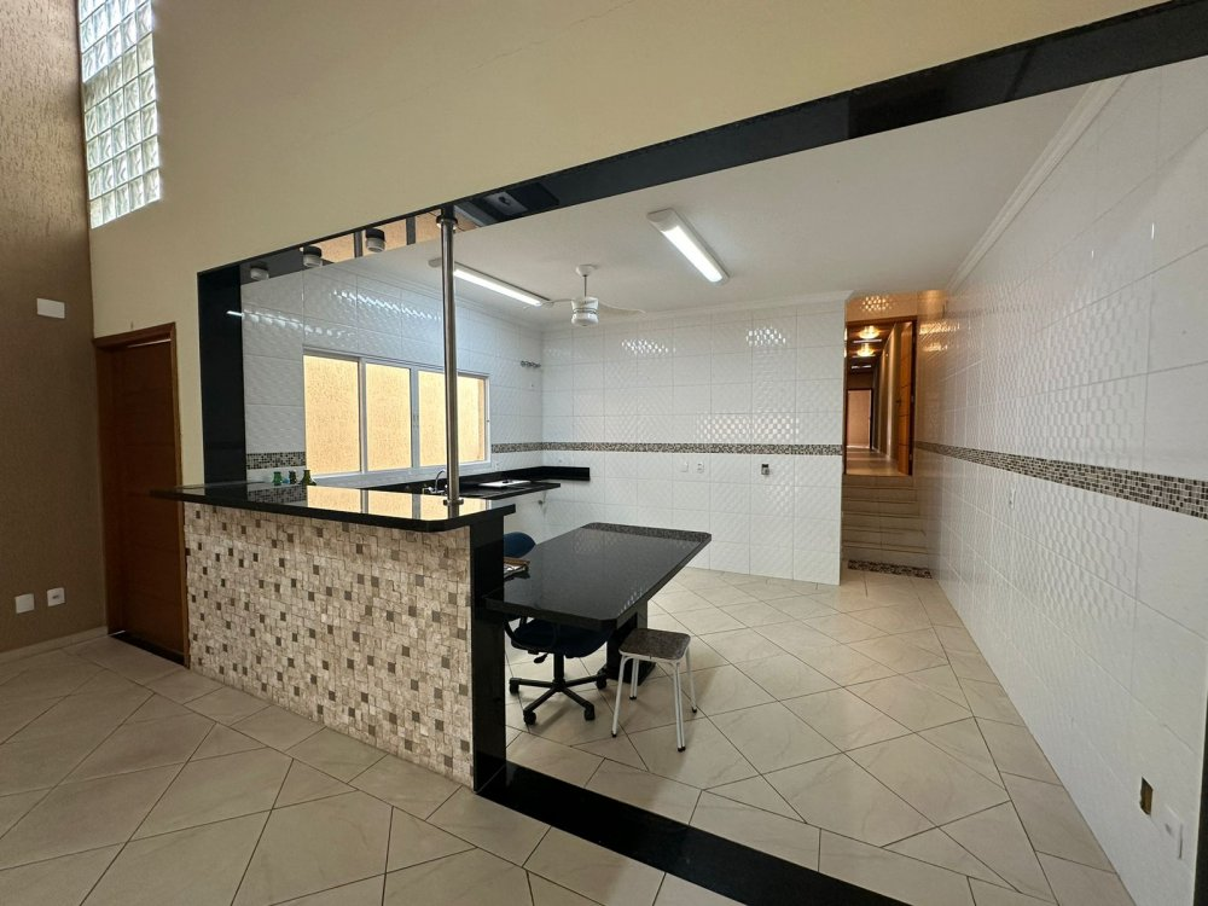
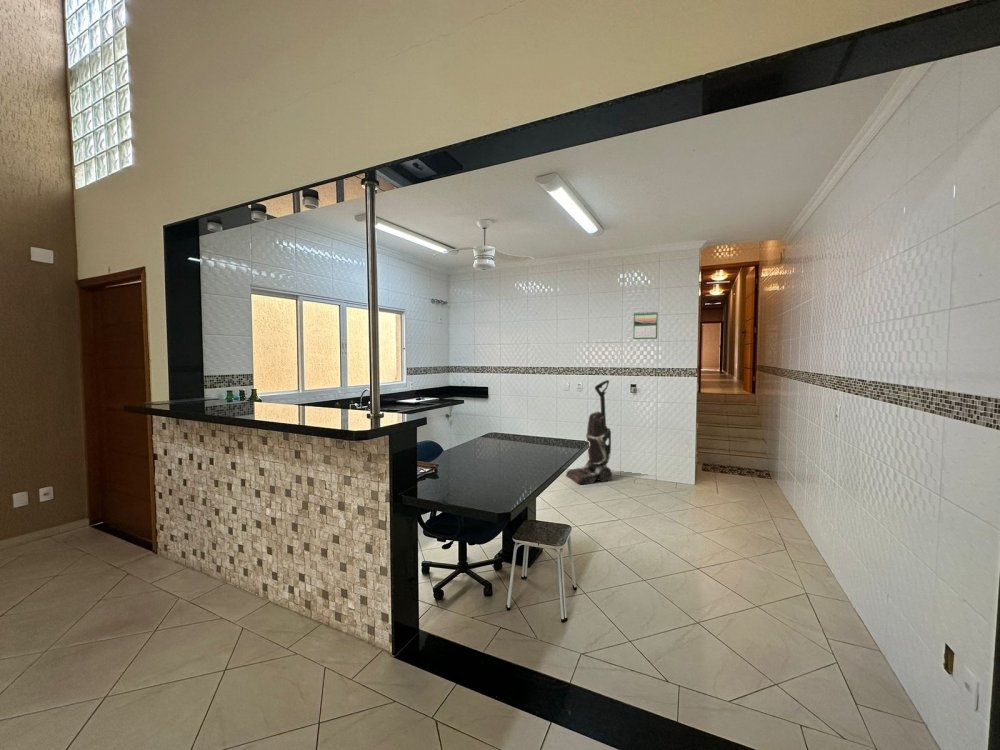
+ calendar [632,310,659,340]
+ vacuum cleaner [565,379,613,485]
